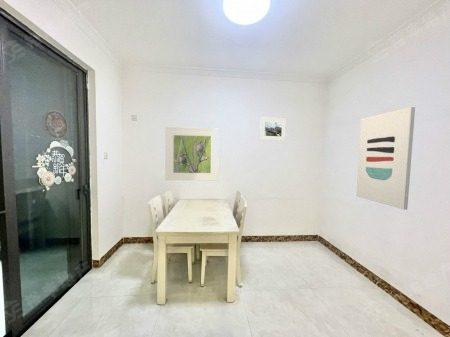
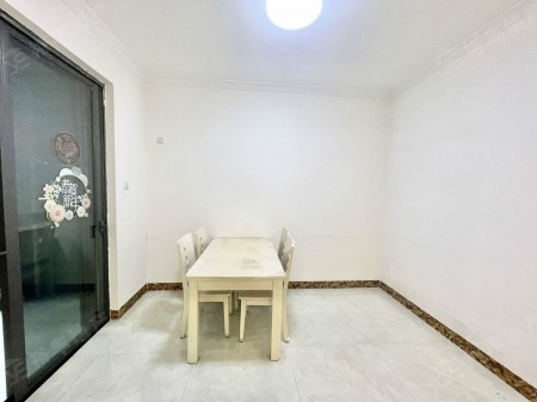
- wall art [355,106,416,211]
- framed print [259,117,287,141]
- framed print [165,126,220,182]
